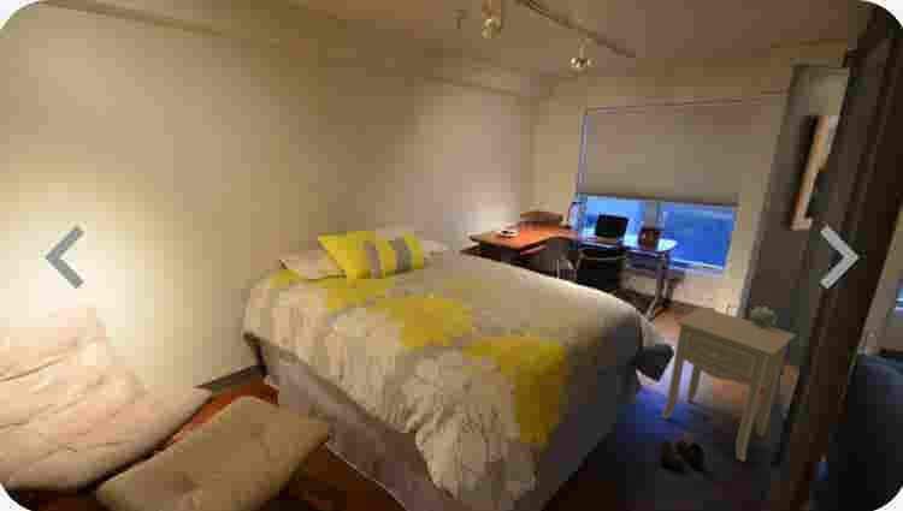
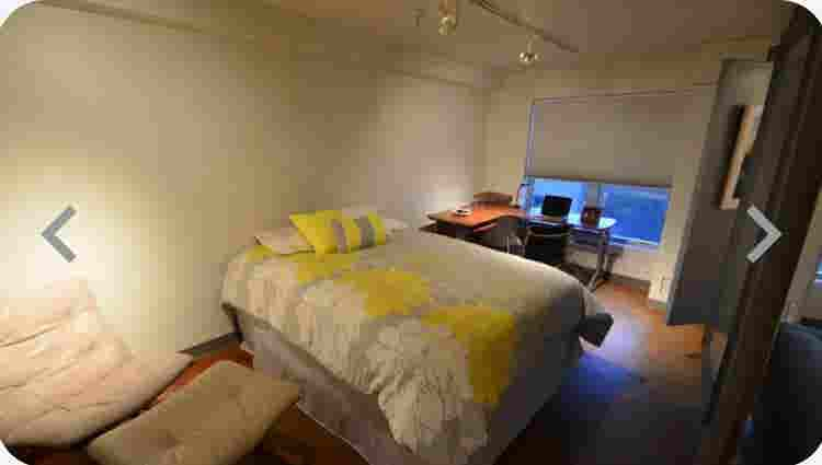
- nightstand [660,307,797,463]
- succulent plant [749,305,779,328]
- boots [659,439,706,473]
